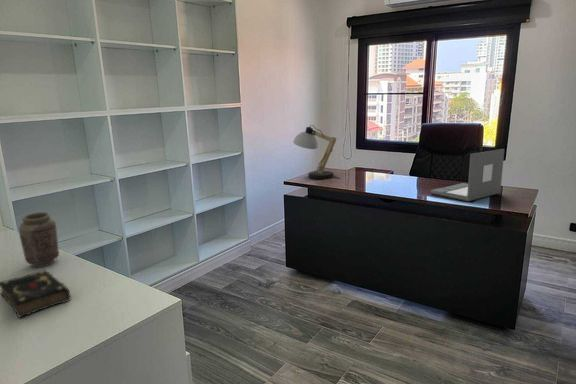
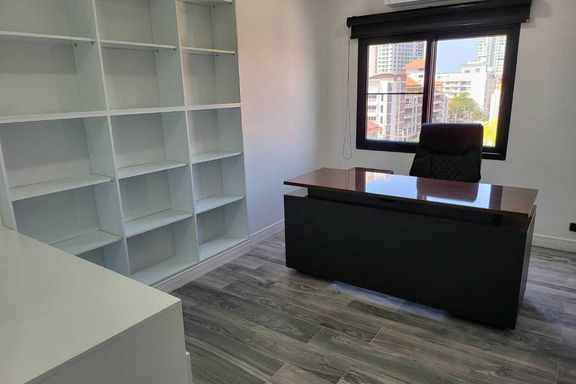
- vase [18,211,60,268]
- desk lamp [292,124,342,180]
- laptop [430,148,505,202]
- book [0,269,71,319]
